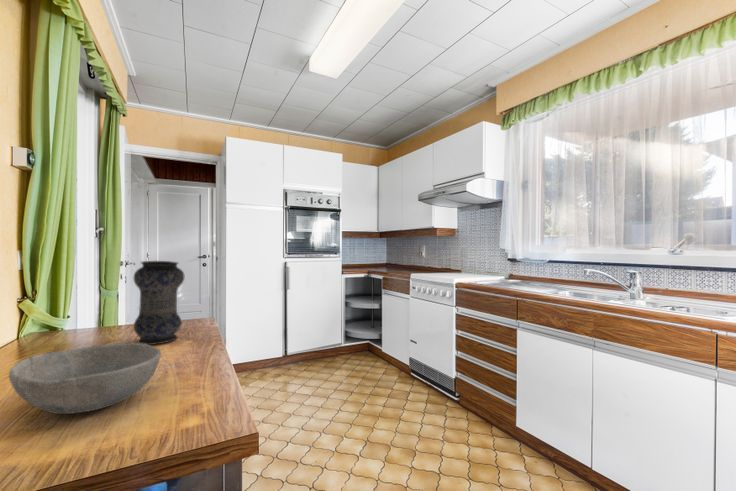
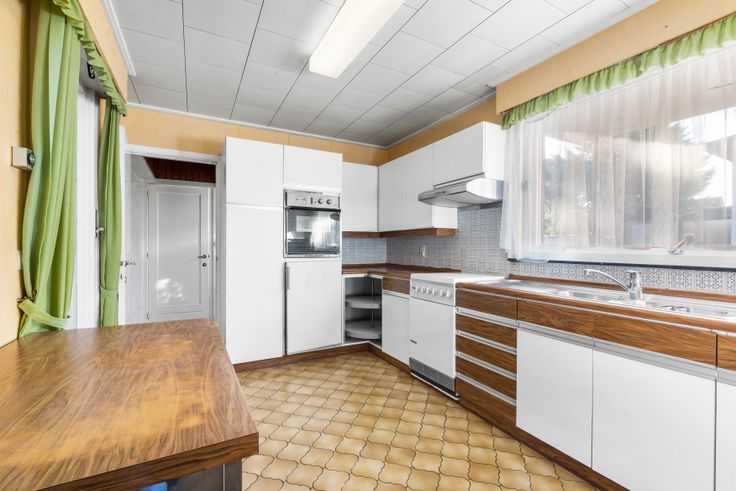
- vase [132,260,185,346]
- bowl [8,342,162,415]
